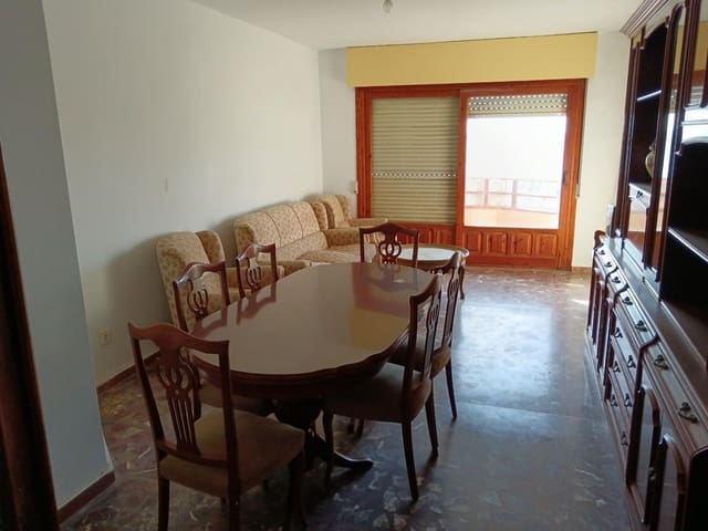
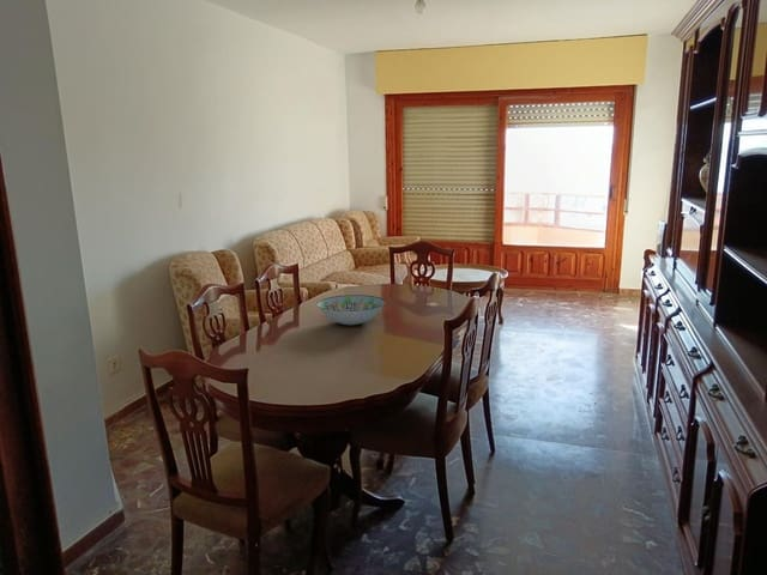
+ decorative bowl [316,293,386,326]
